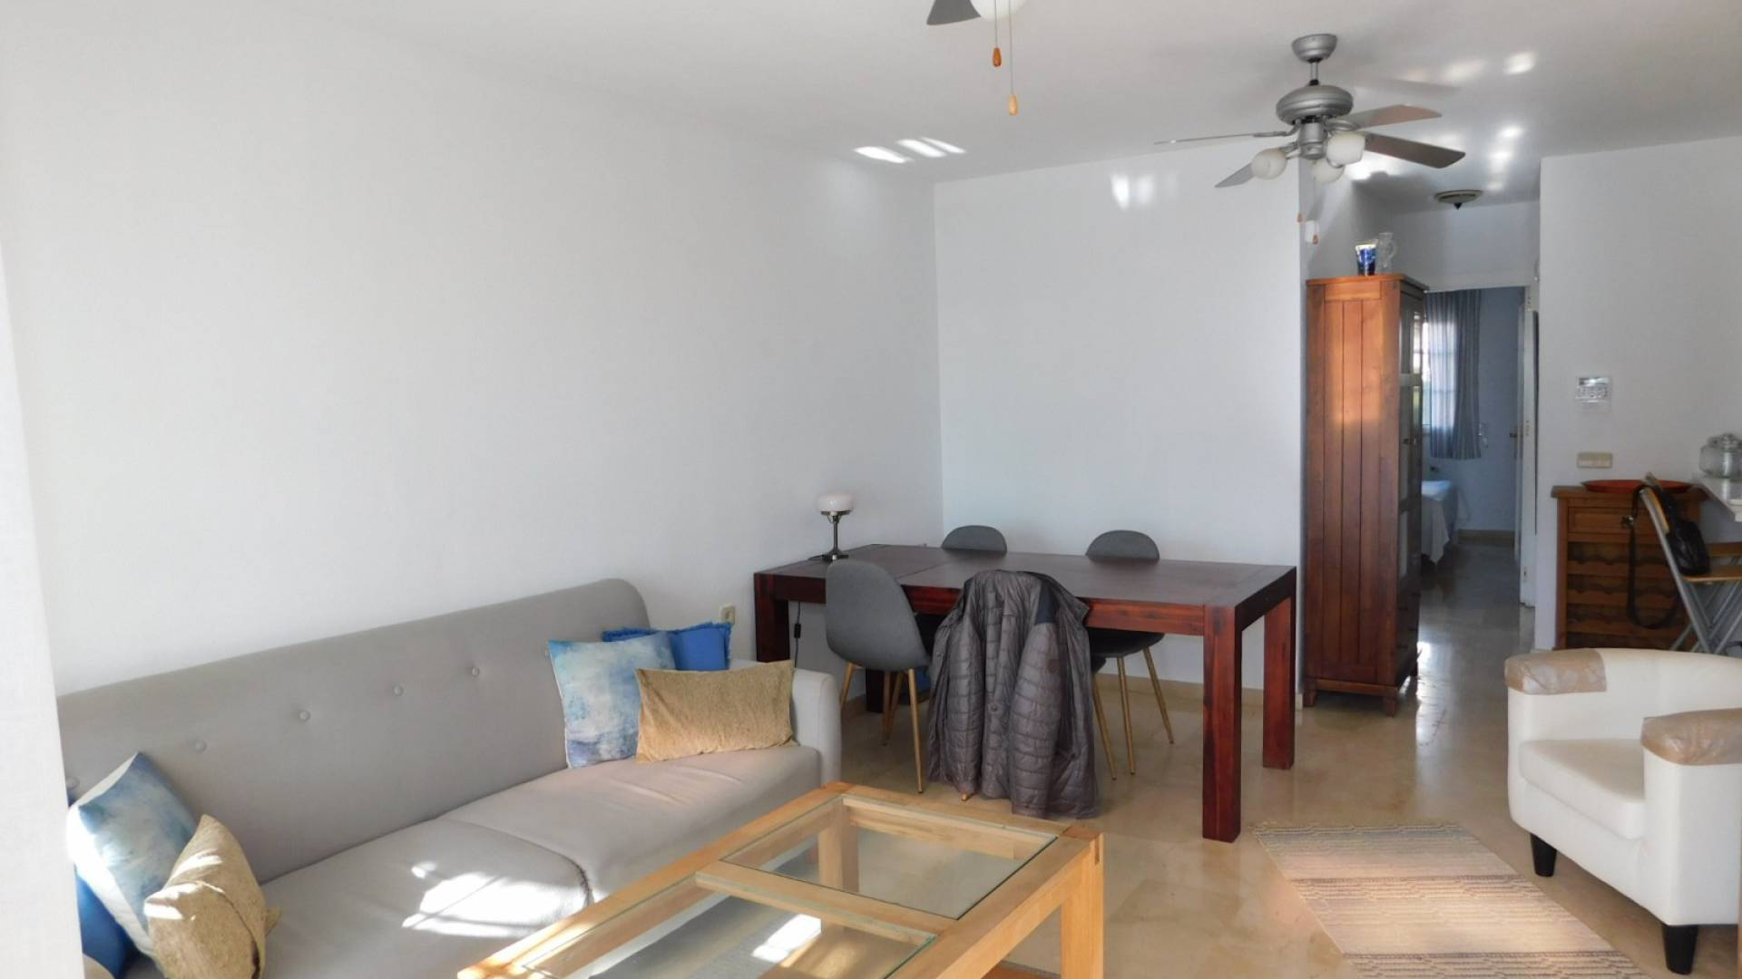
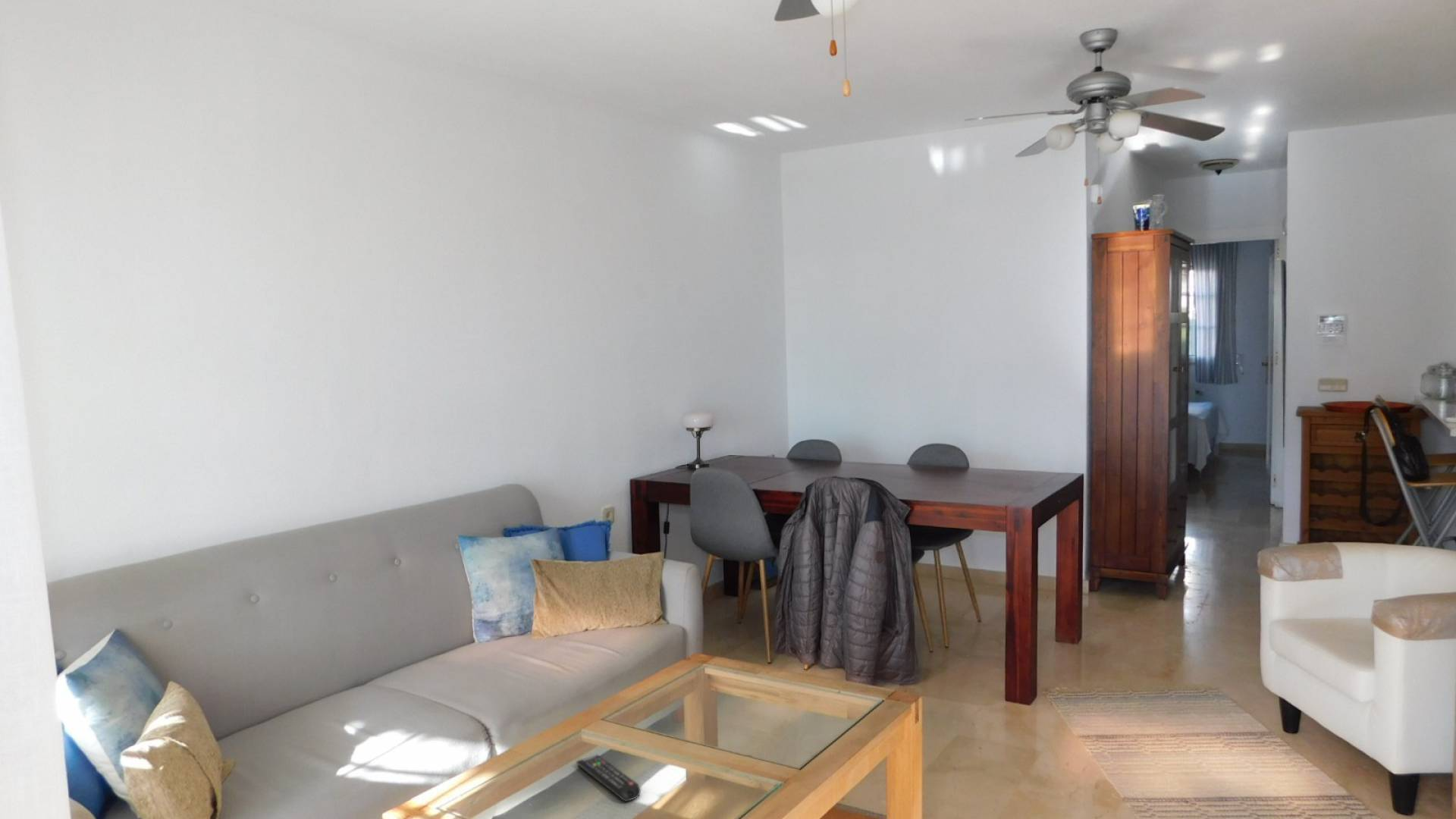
+ remote control [576,754,642,802]
